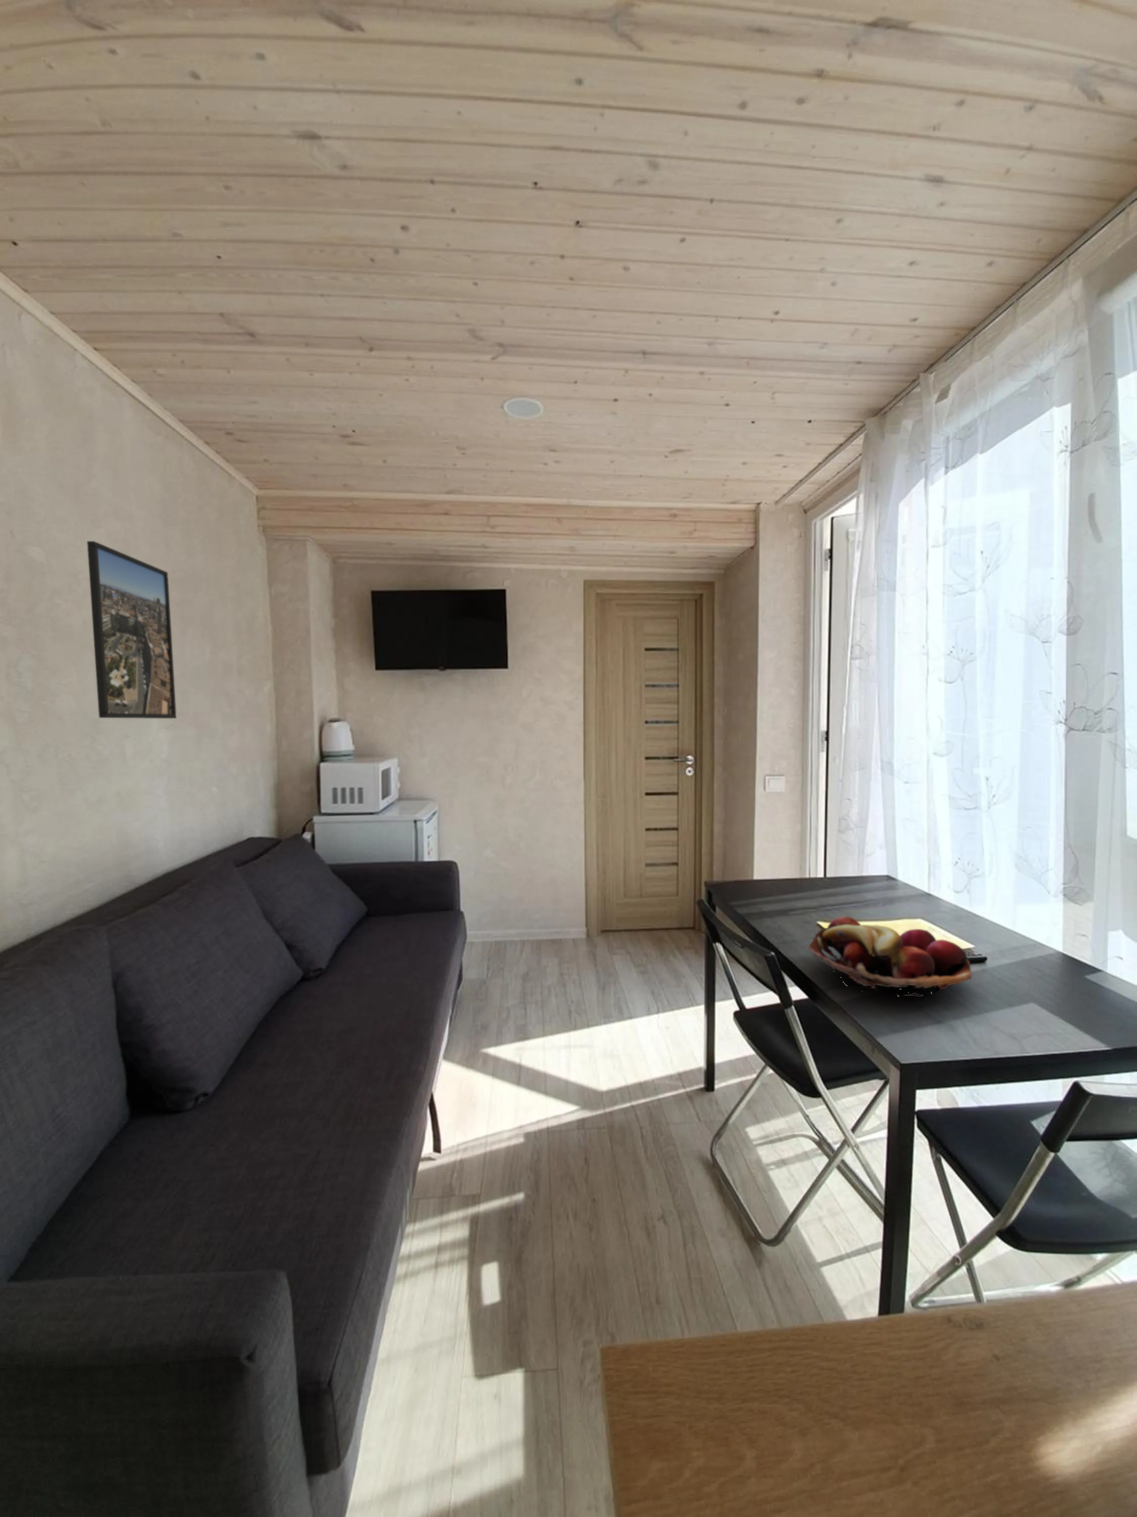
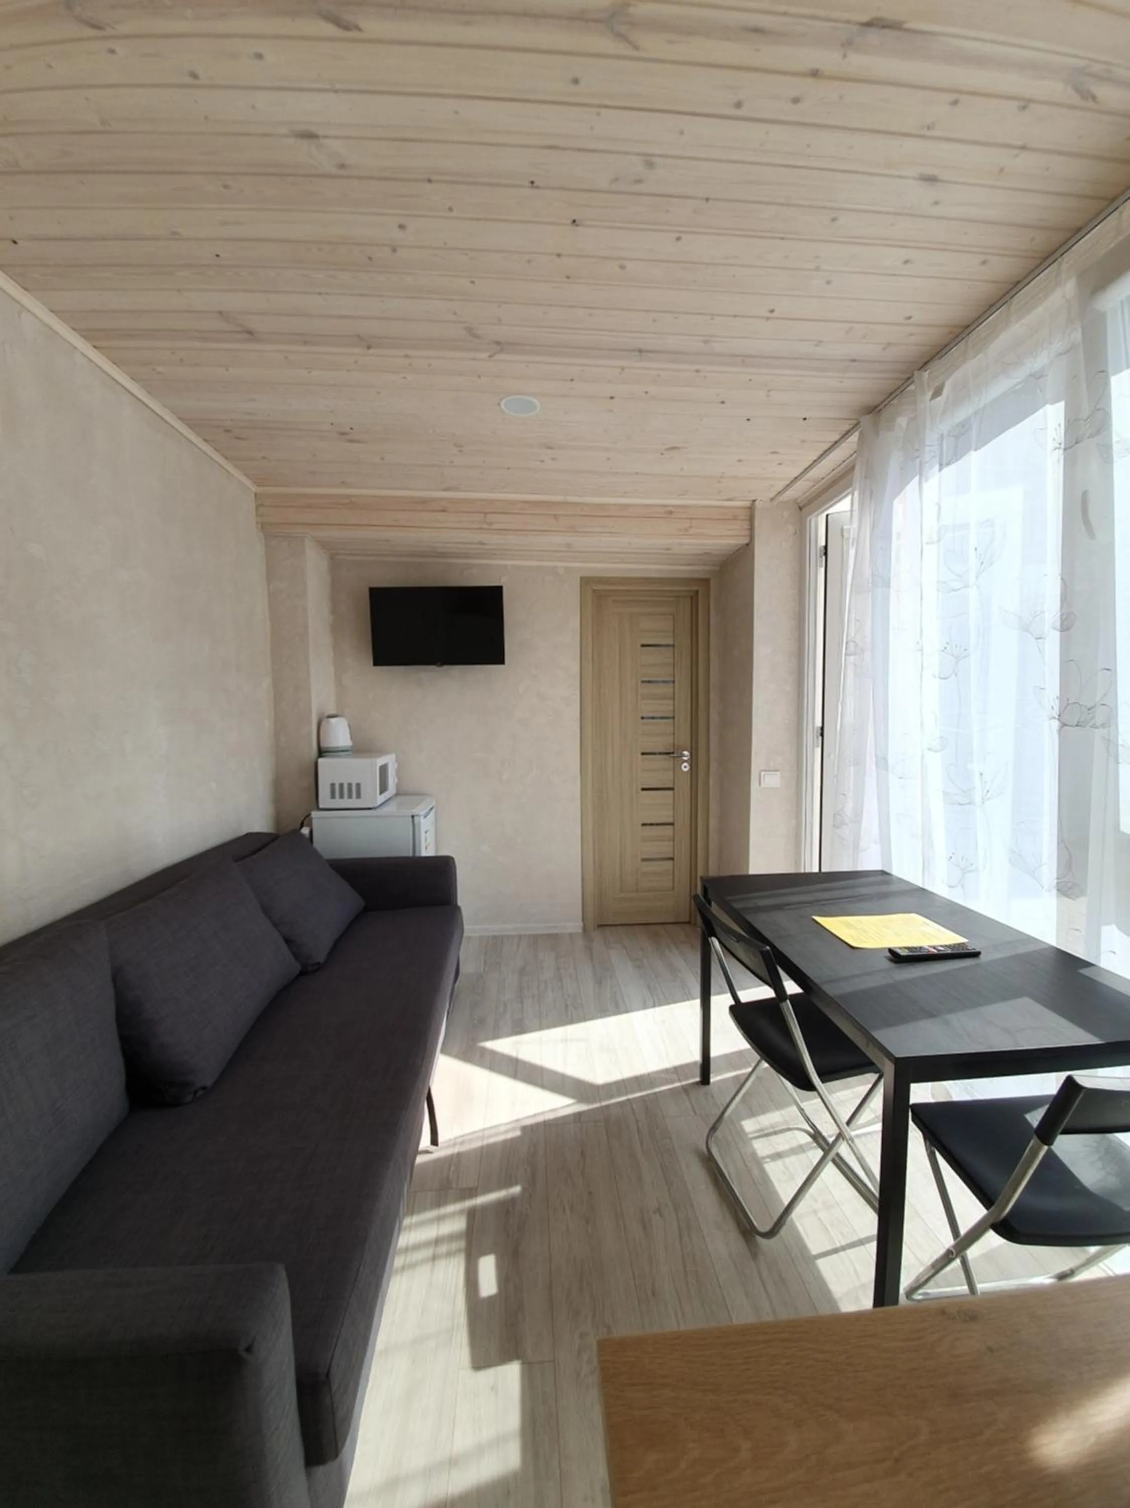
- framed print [86,541,177,719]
- fruit basket [809,916,972,997]
